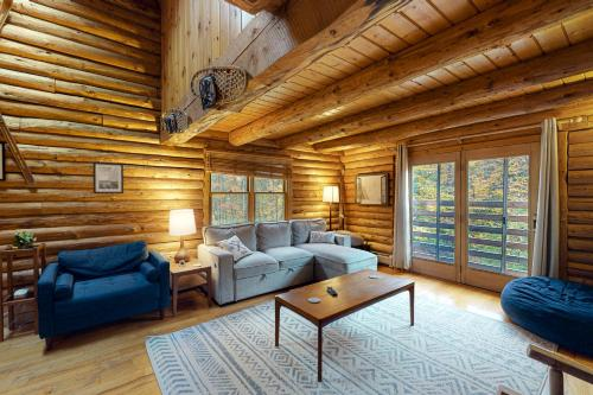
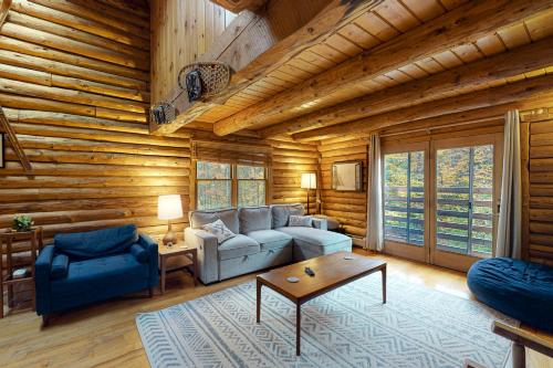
- wall art [93,161,125,195]
